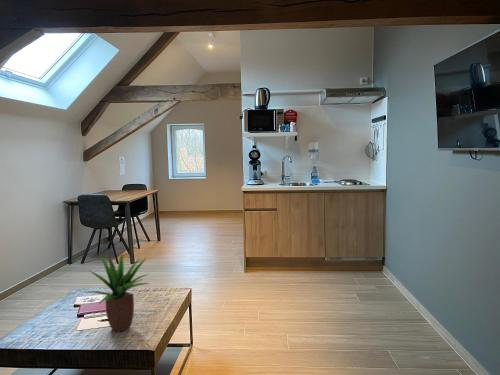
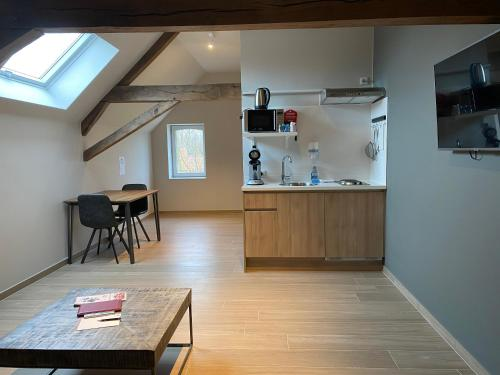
- potted plant [82,251,151,333]
